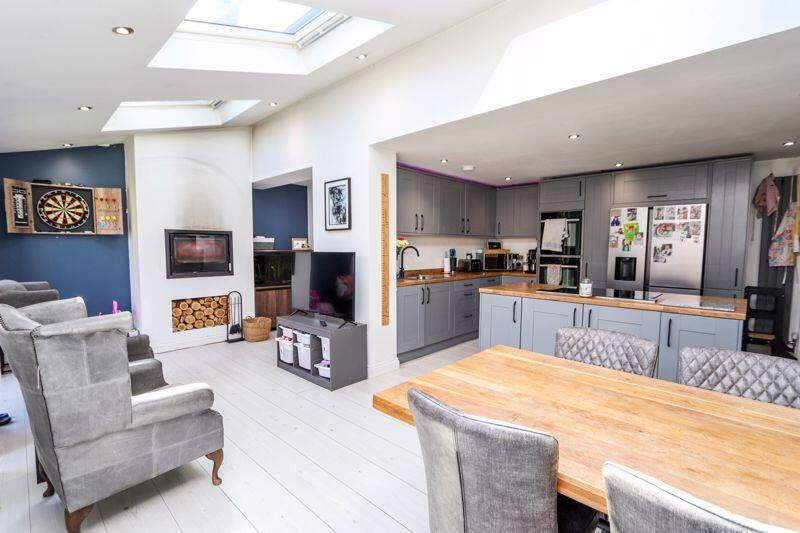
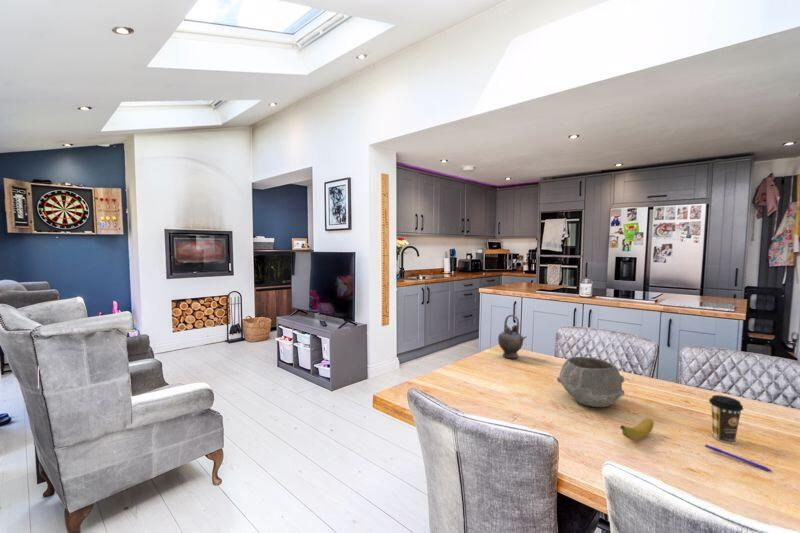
+ banana [619,417,654,441]
+ teapot [497,314,528,359]
+ pen [704,443,774,473]
+ coffee cup [708,394,744,444]
+ bowl [556,356,626,408]
